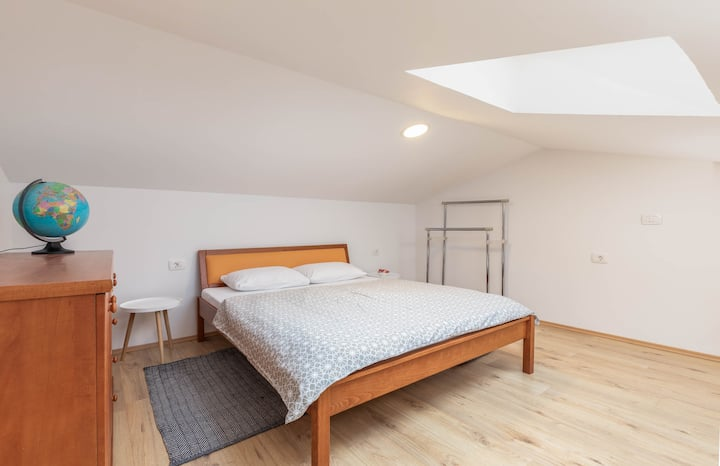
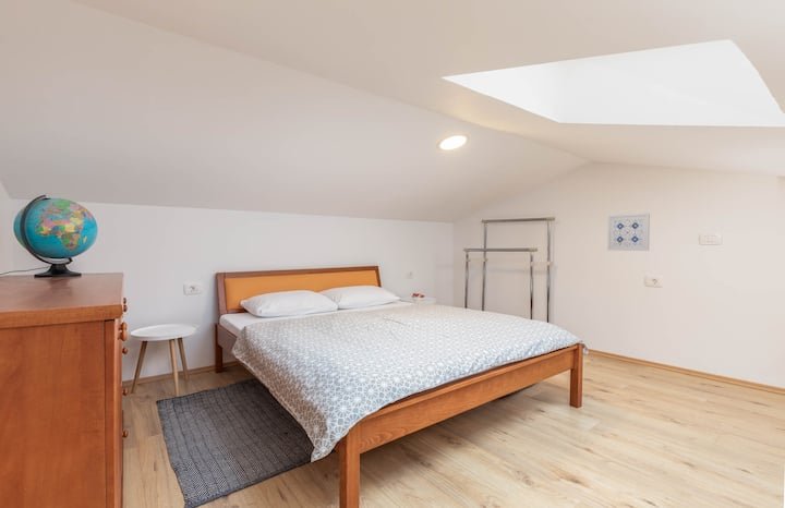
+ wall art [606,211,651,252]
